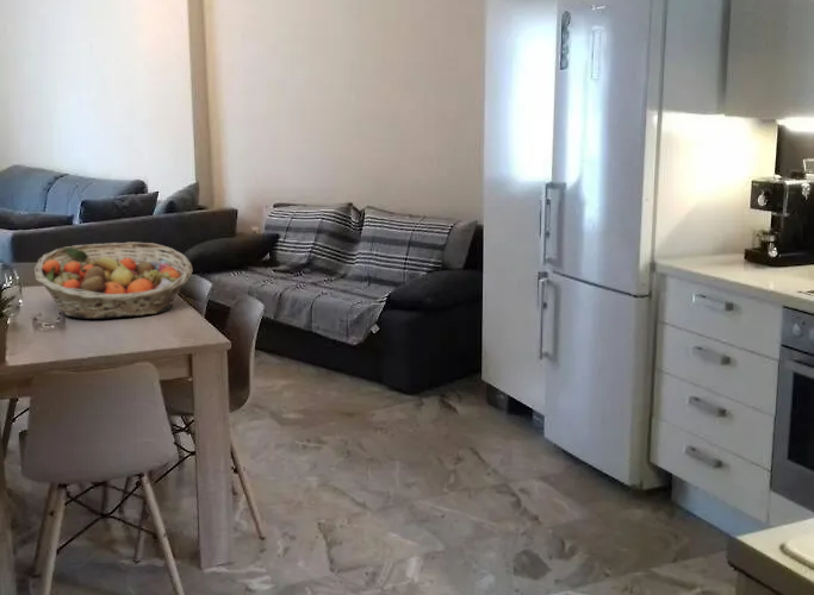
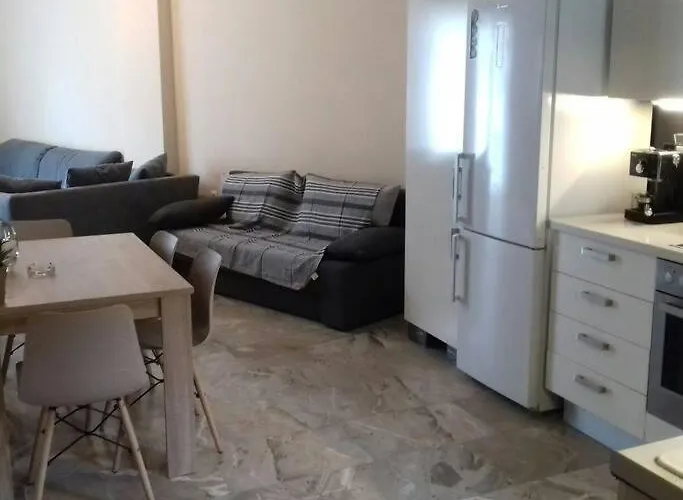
- fruit basket [33,242,193,320]
